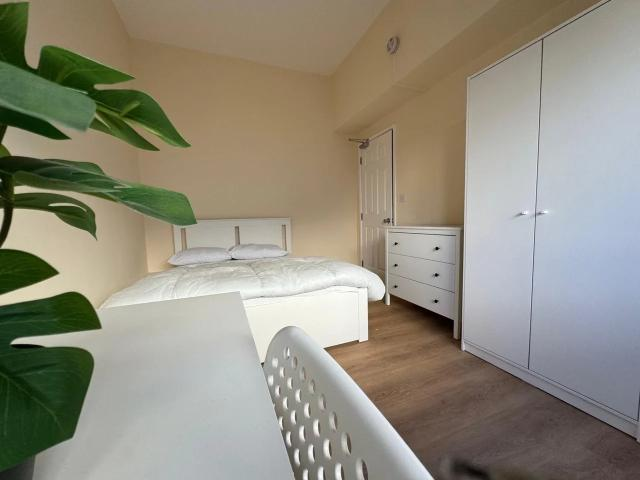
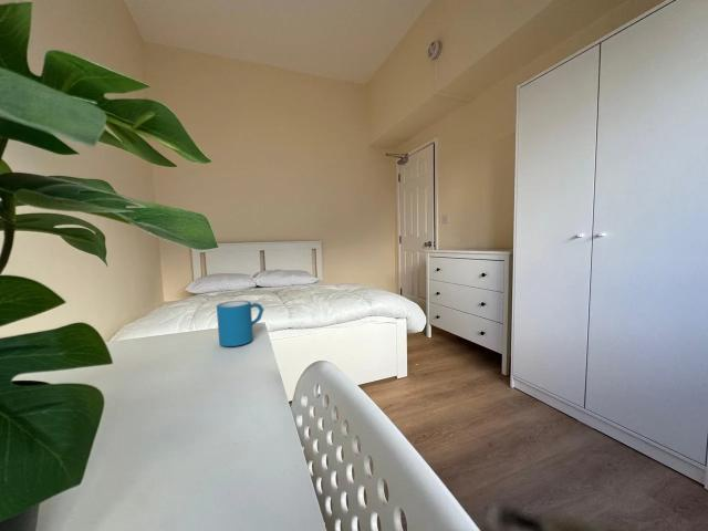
+ mug [216,300,264,347]
